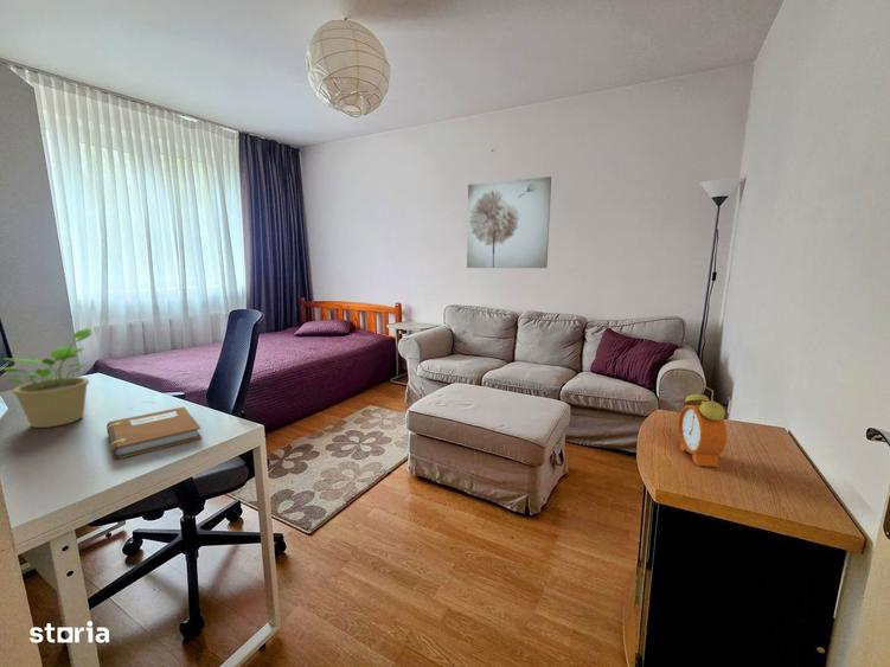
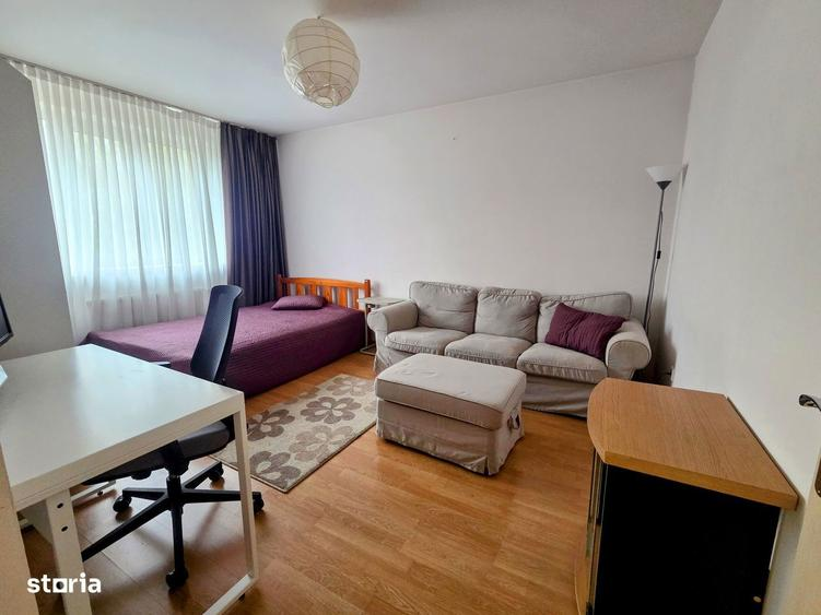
- alarm clock [678,384,728,468]
- wall art [466,175,552,269]
- notebook [105,406,203,460]
- potted plant [0,327,94,429]
